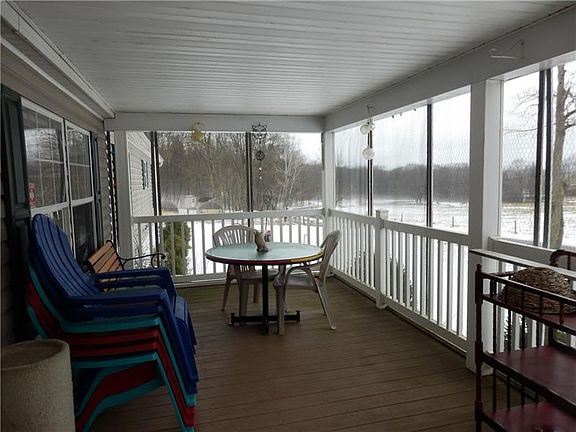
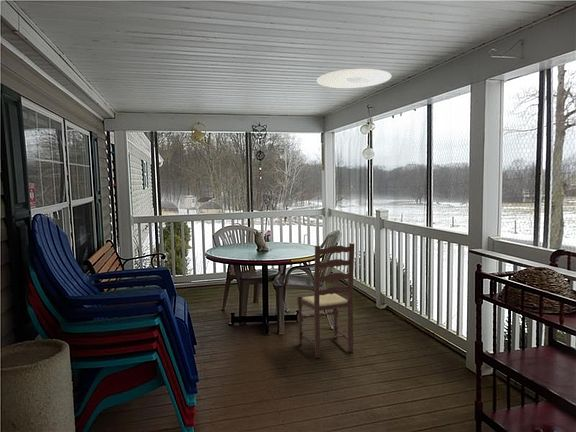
+ ceiling light [316,68,392,89]
+ dining chair [296,242,355,359]
